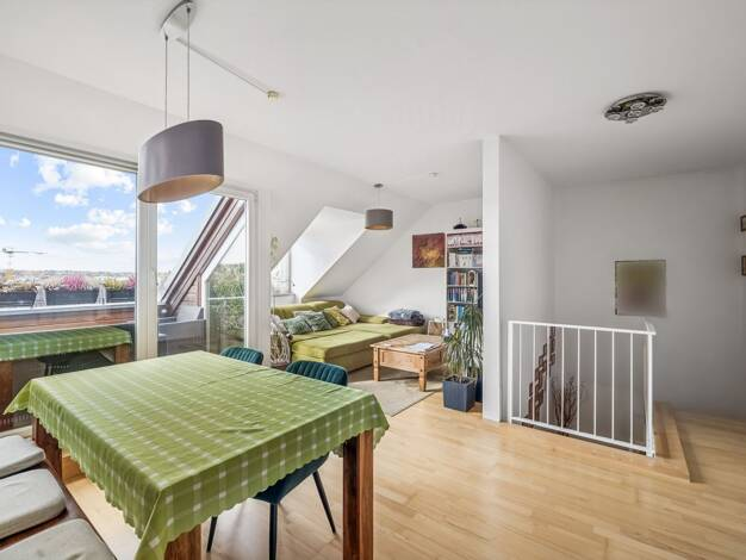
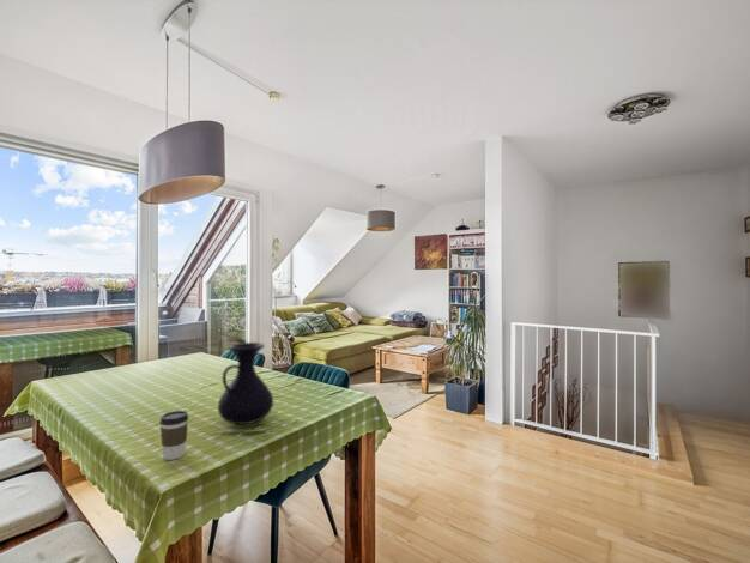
+ coffee cup [158,410,189,461]
+ vase [217,341,274,425]
